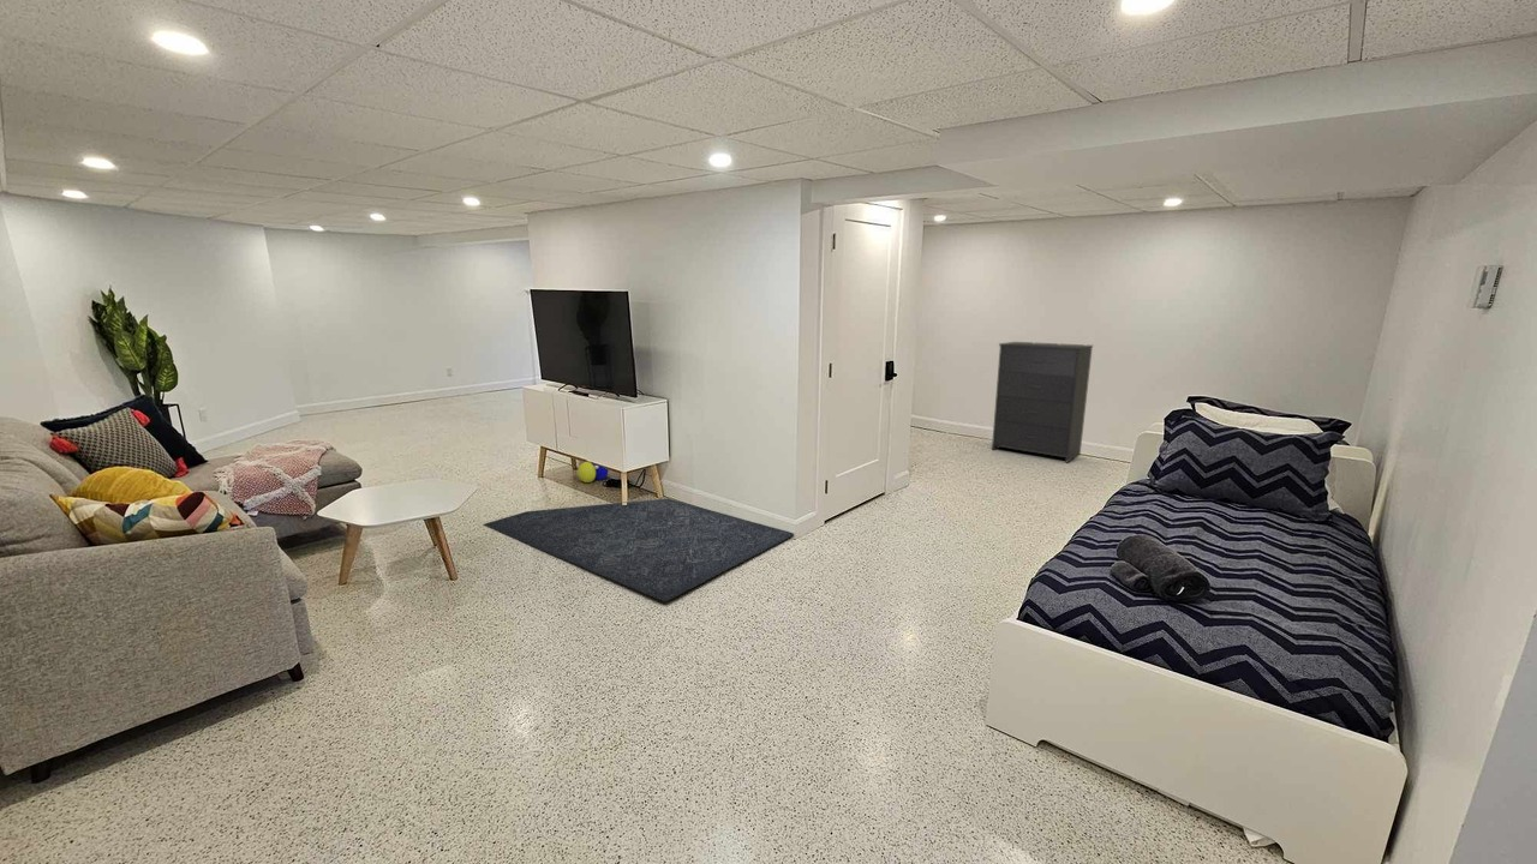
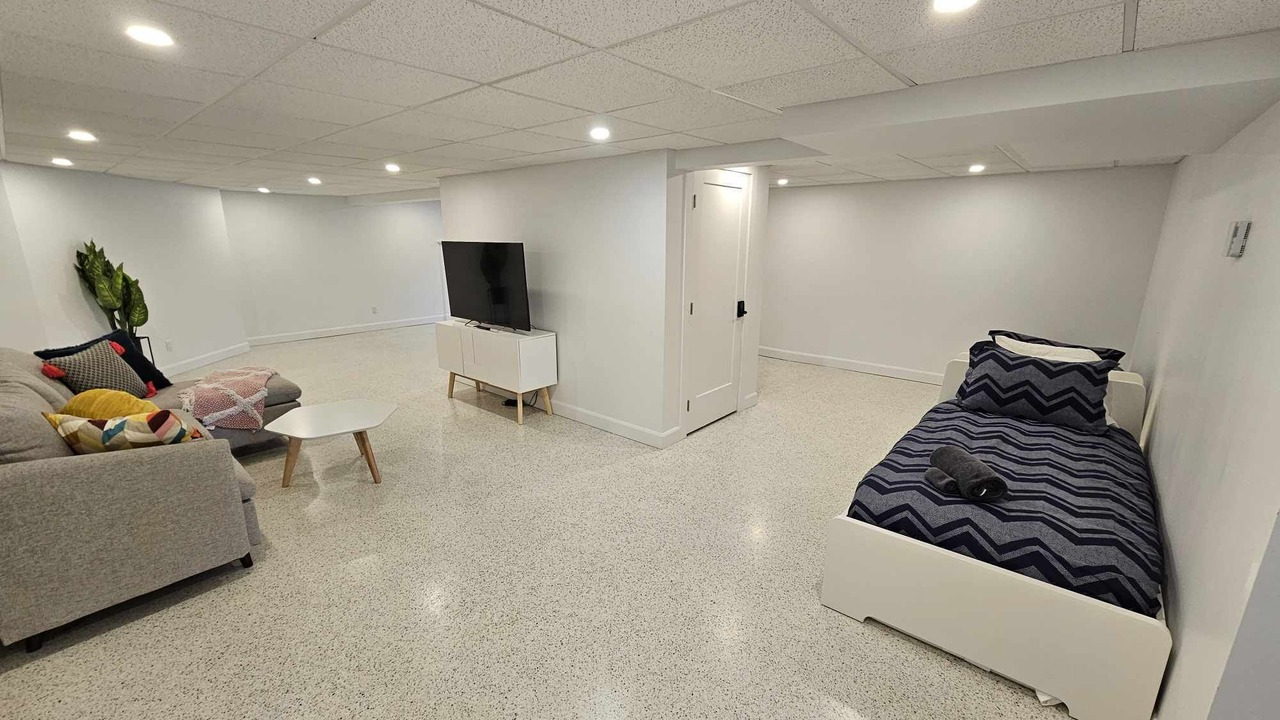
- rug [482,497,795,602]
- dresser [991,341,1094,464]
- ball [576,461,610,484]
